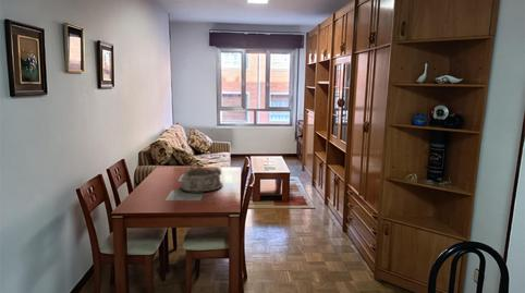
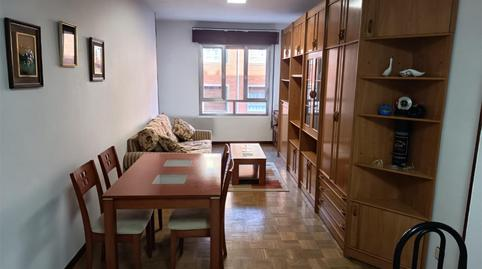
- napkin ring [180,166,223,193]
